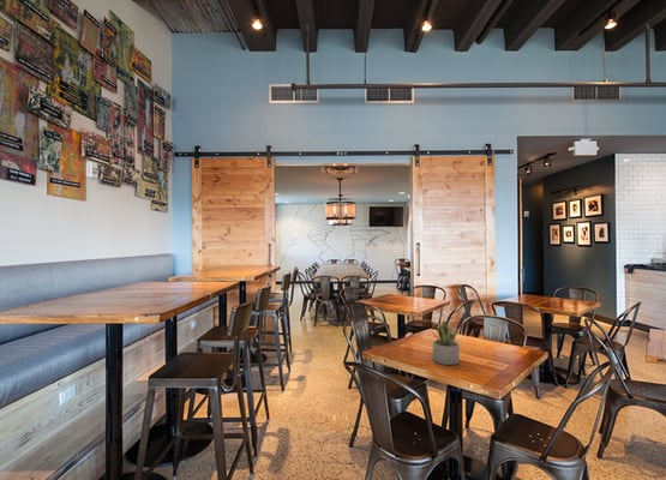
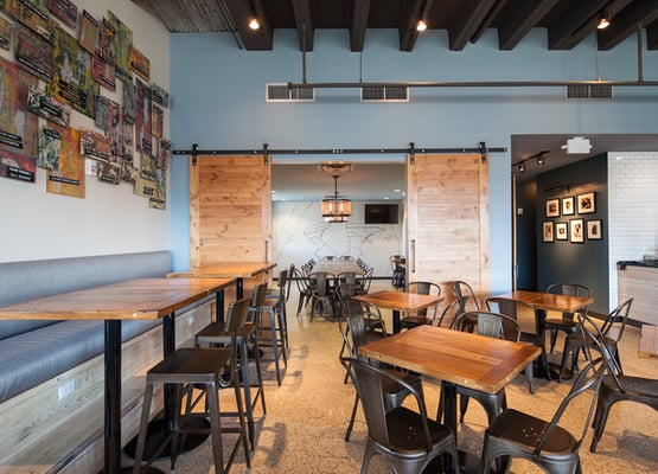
- succulent plant [432,318,461,366]
